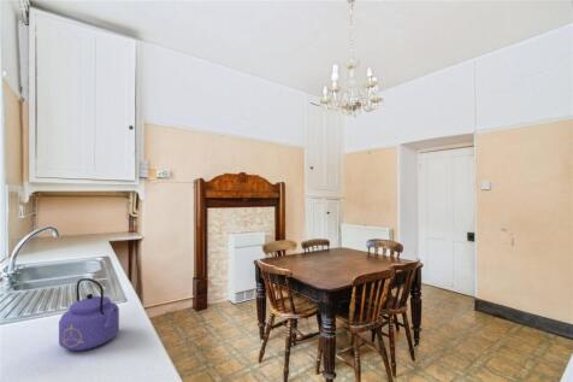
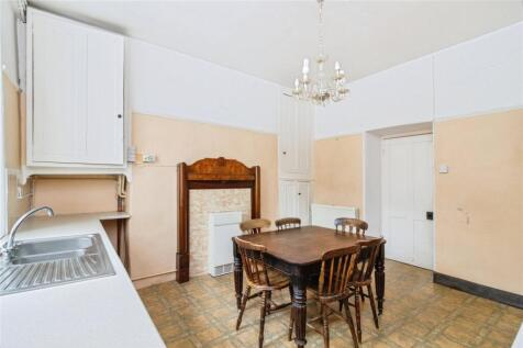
- kettle [58,277,120,352]
